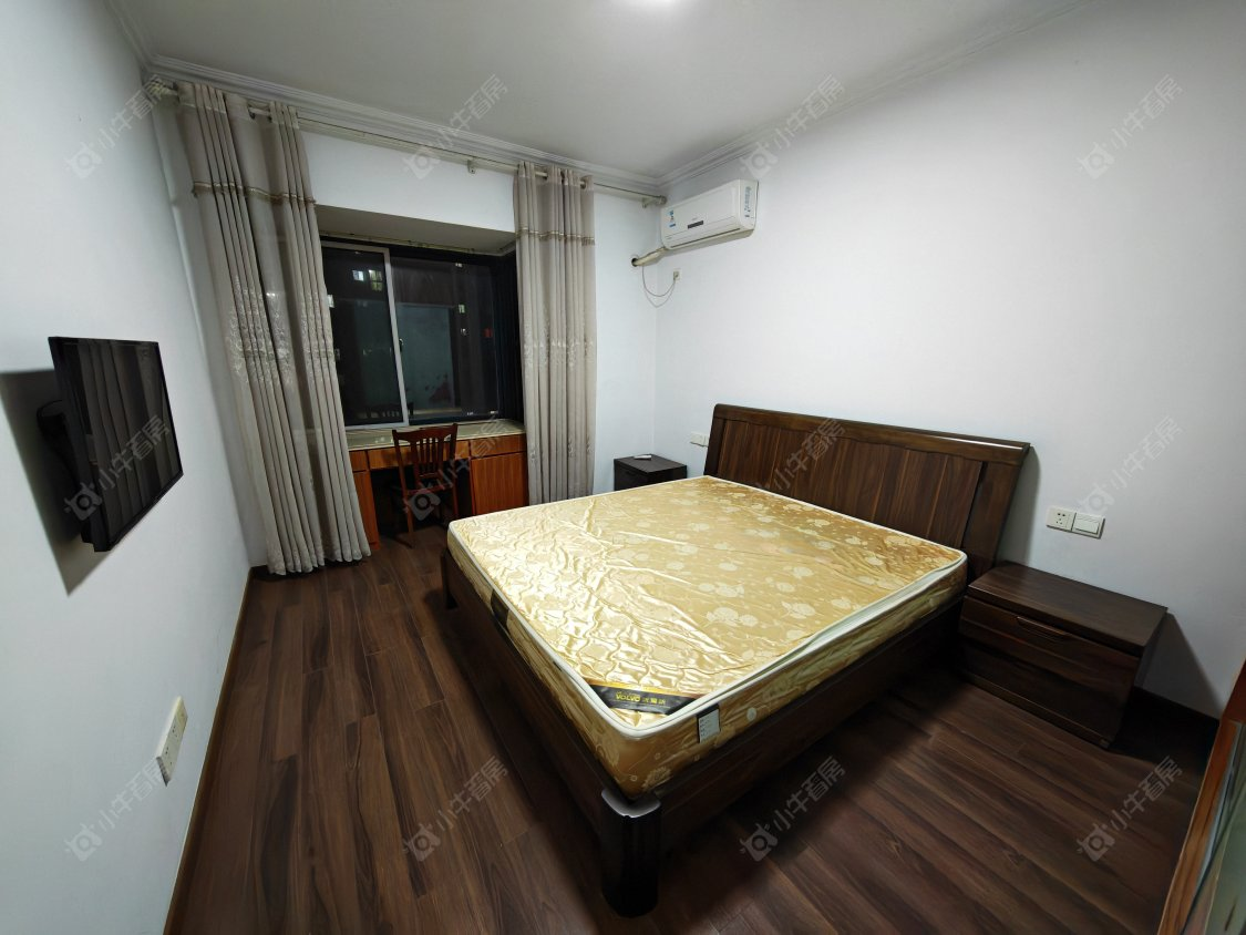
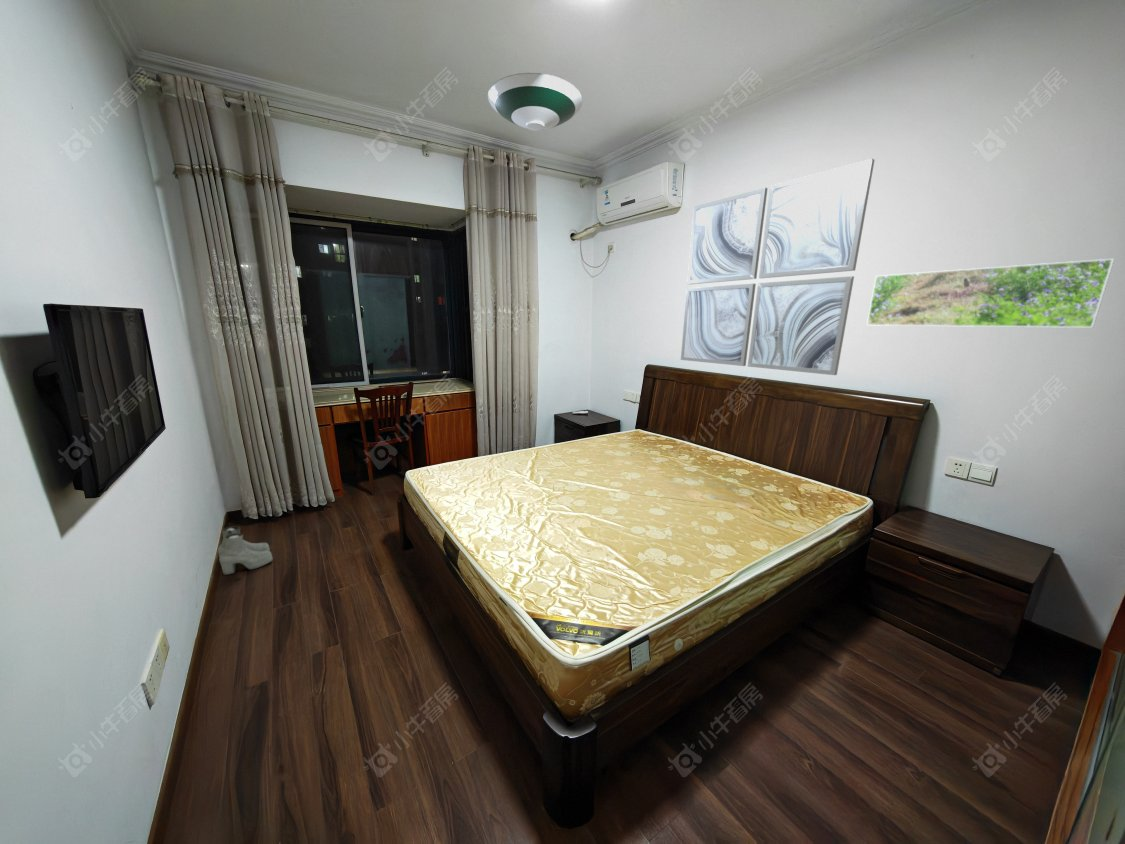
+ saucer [487,72,584,132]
+ wall art [680,158,876,376]
+ boots [217,525,274,576]
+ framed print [866,258,1116,329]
